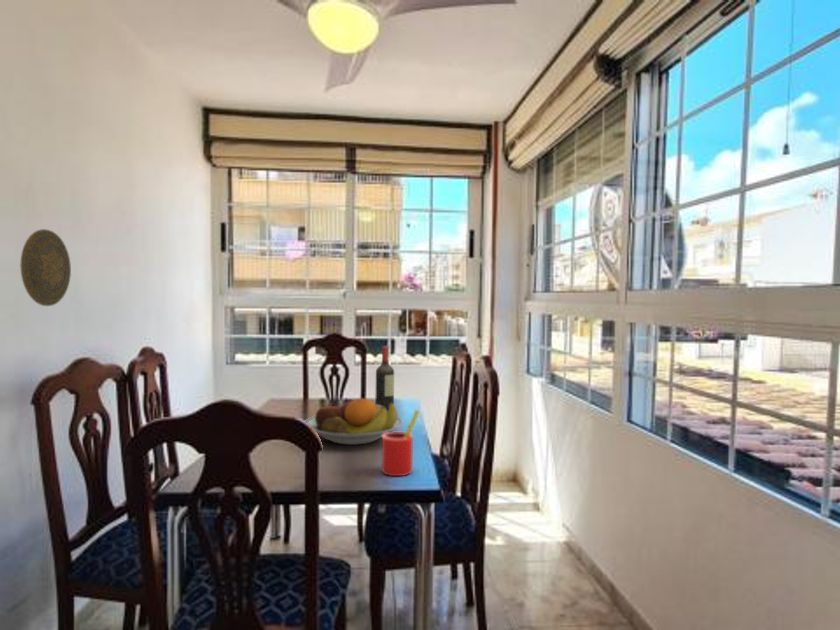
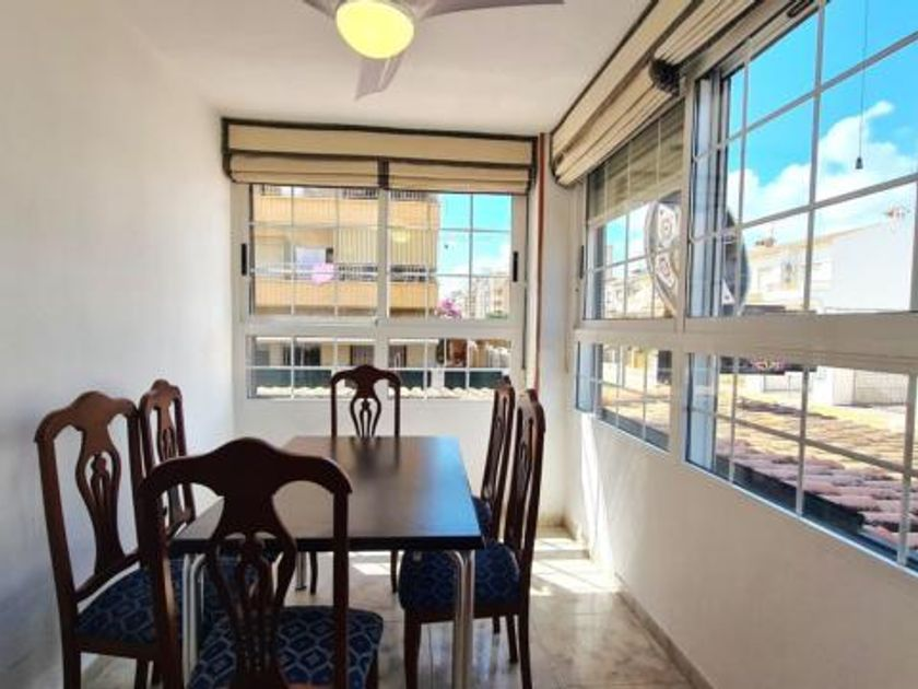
- decorative plate [19,228,72,307]
- fruit bowl [305,398,403,446]
- wine bottle [374,345,395,412]
- straw [381,409,421,477]
